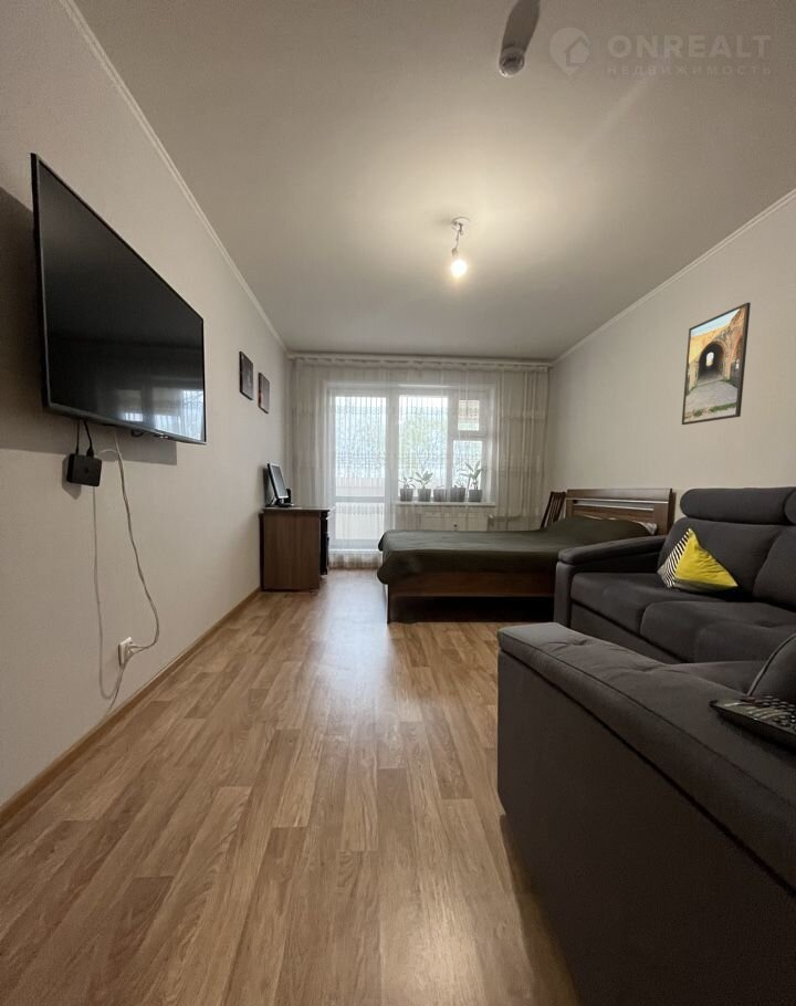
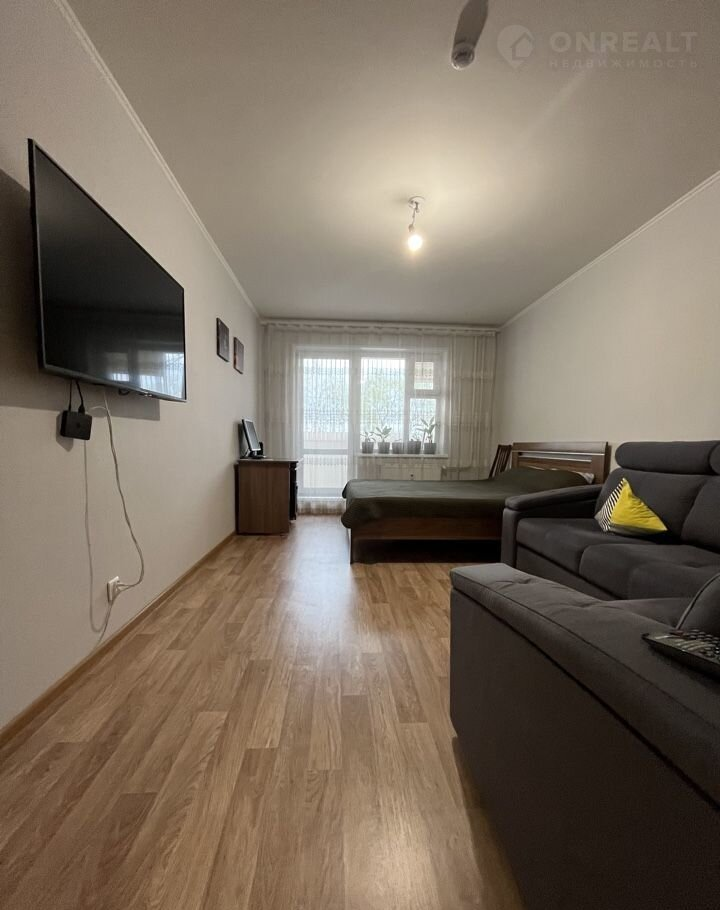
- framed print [681,302,752,426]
